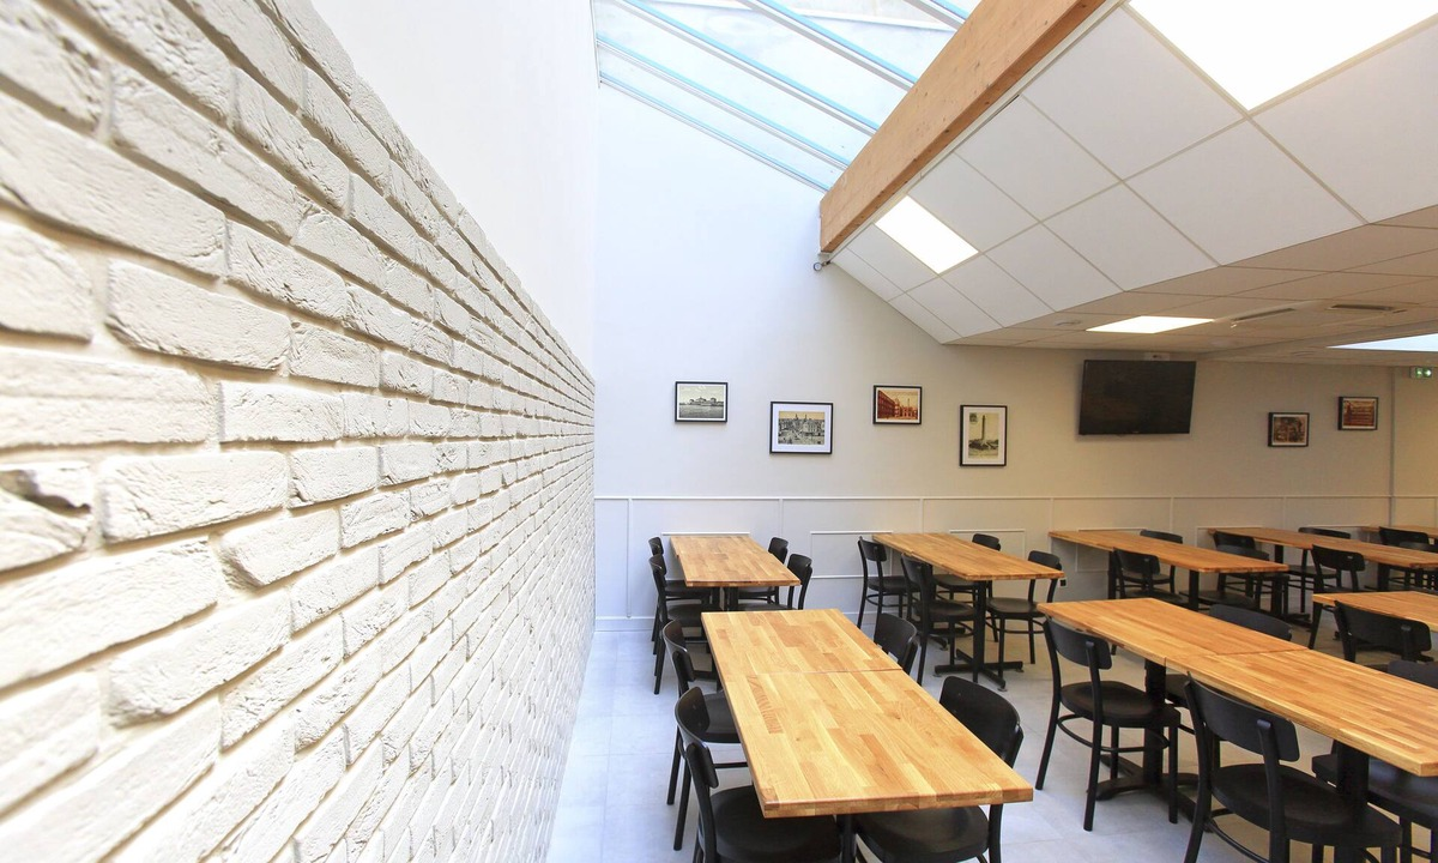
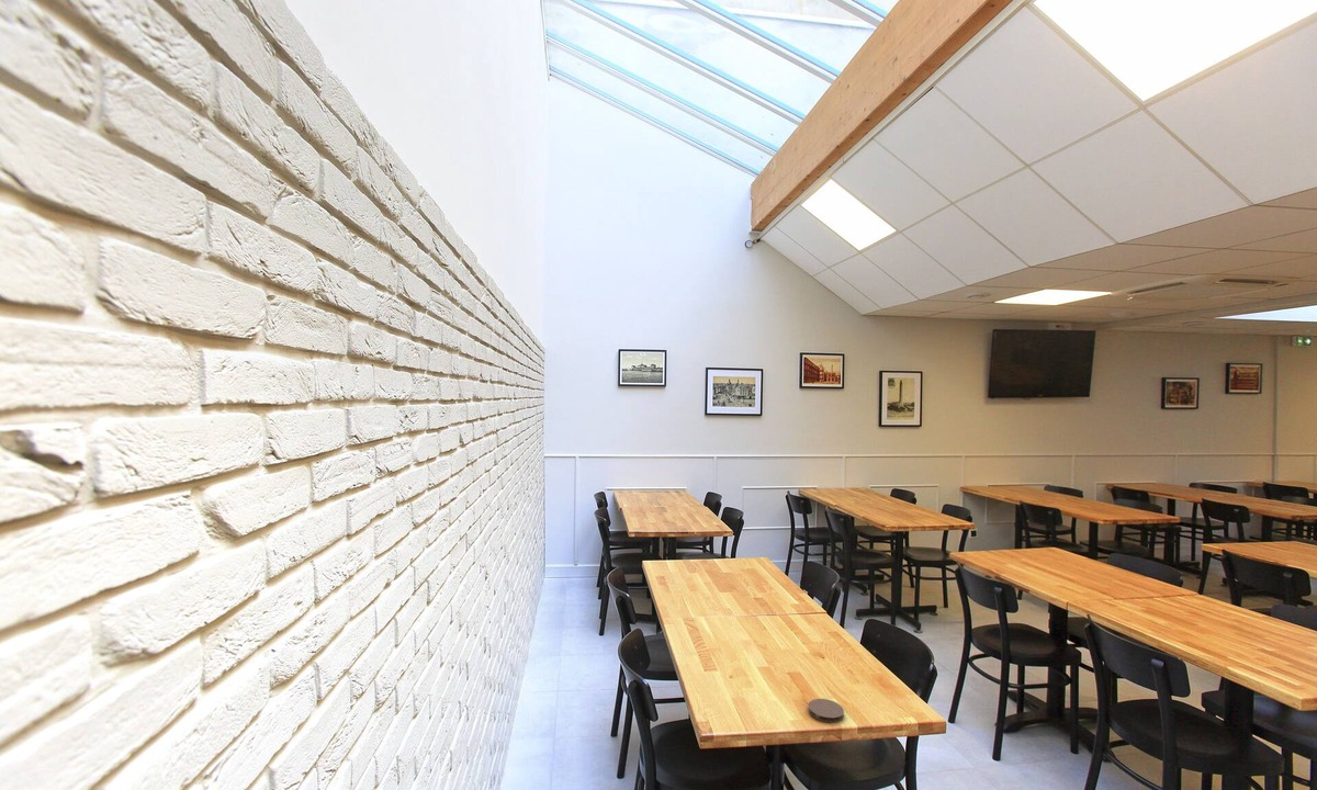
+ coaster [807,698,845,724]
